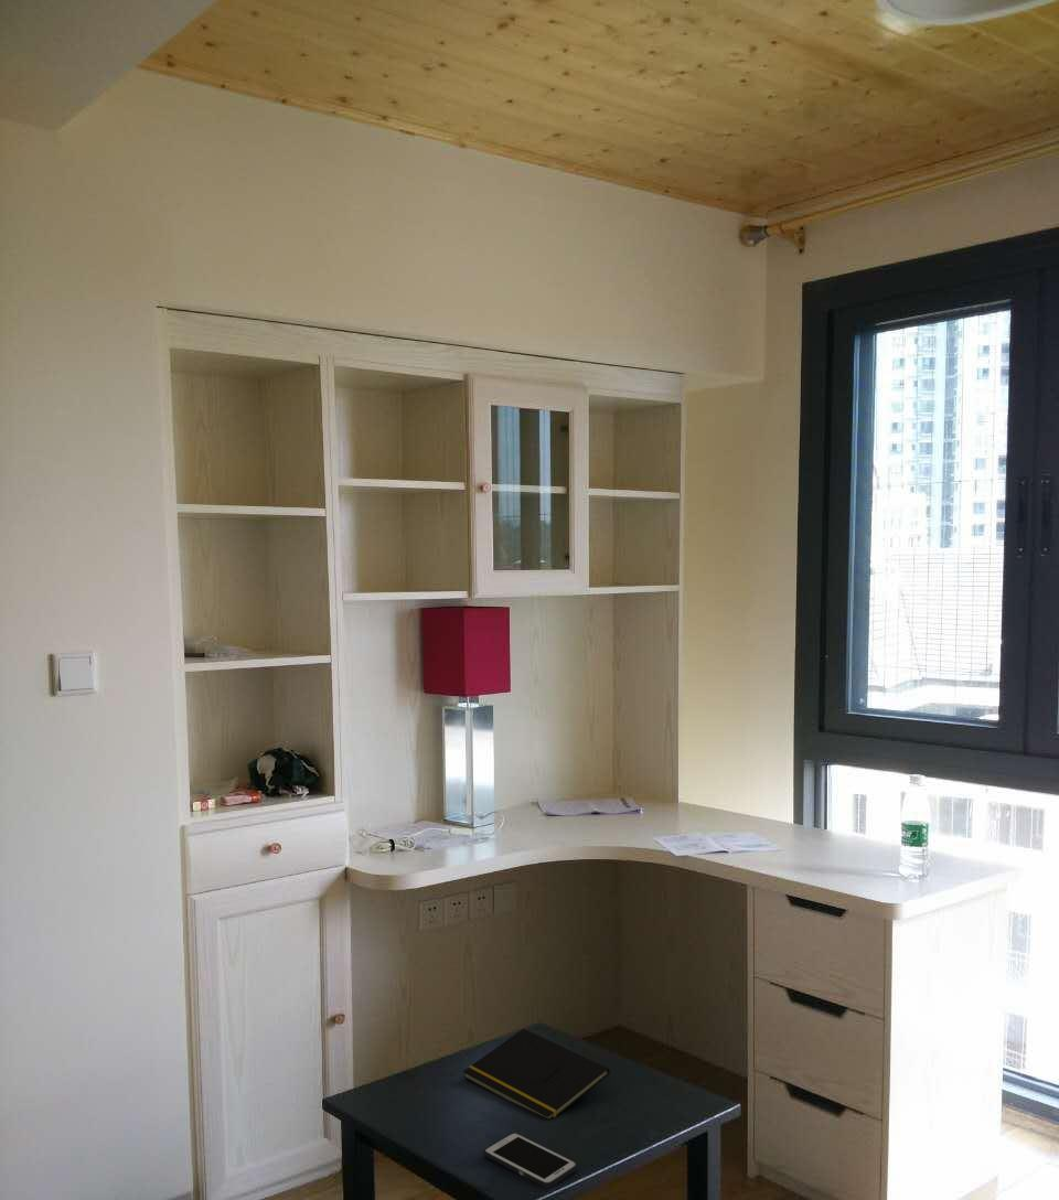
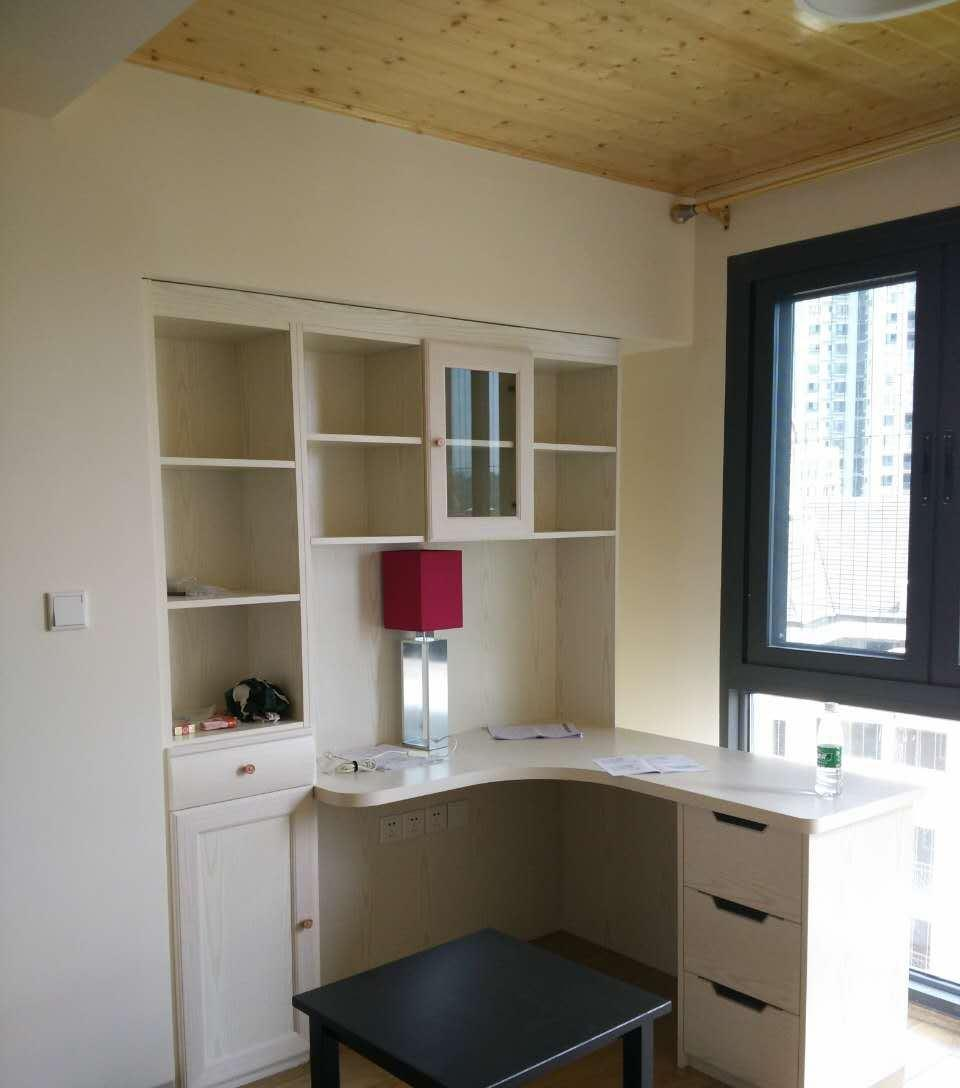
- cell phone [483,1132,578,1189]
- notepad [462,1028,611,1119]
